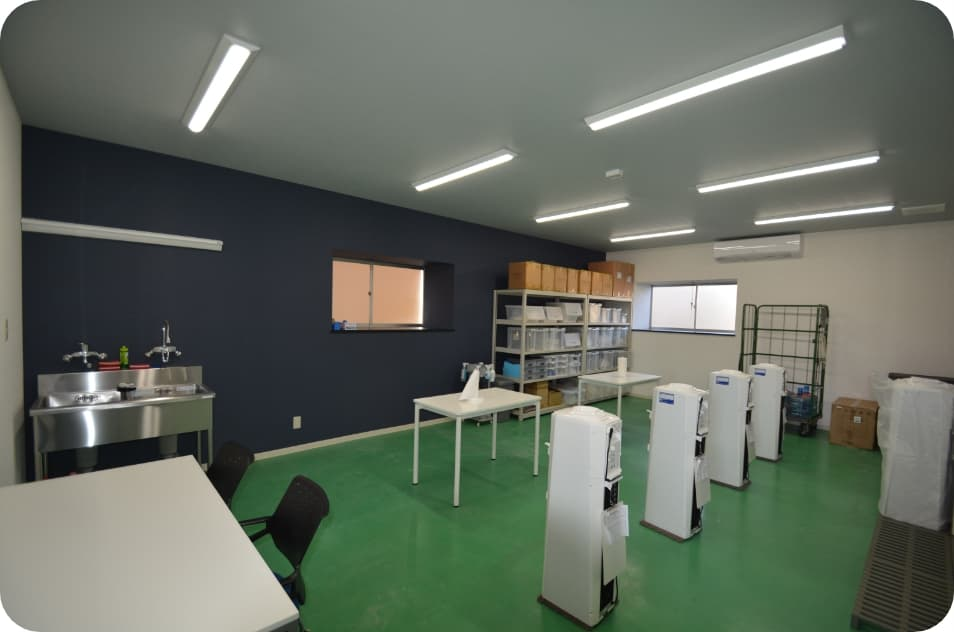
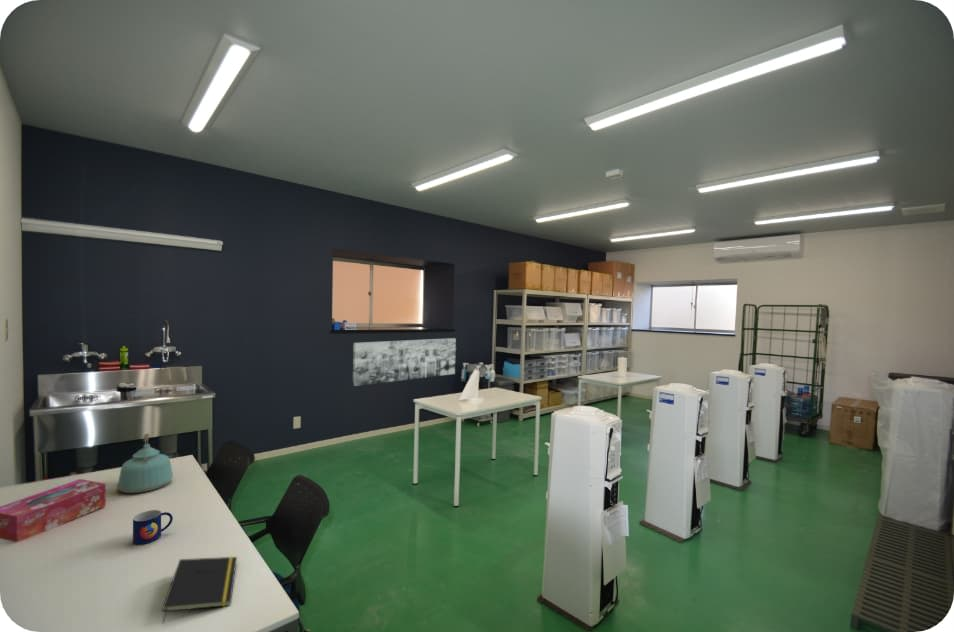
+ tissue box [0,478,107,543]
+ mug [132,509,174,546]
+ kettle [117,433,174,494]
+ wall art [352,337,457,387]
+ notepad [161,556,238,625]
